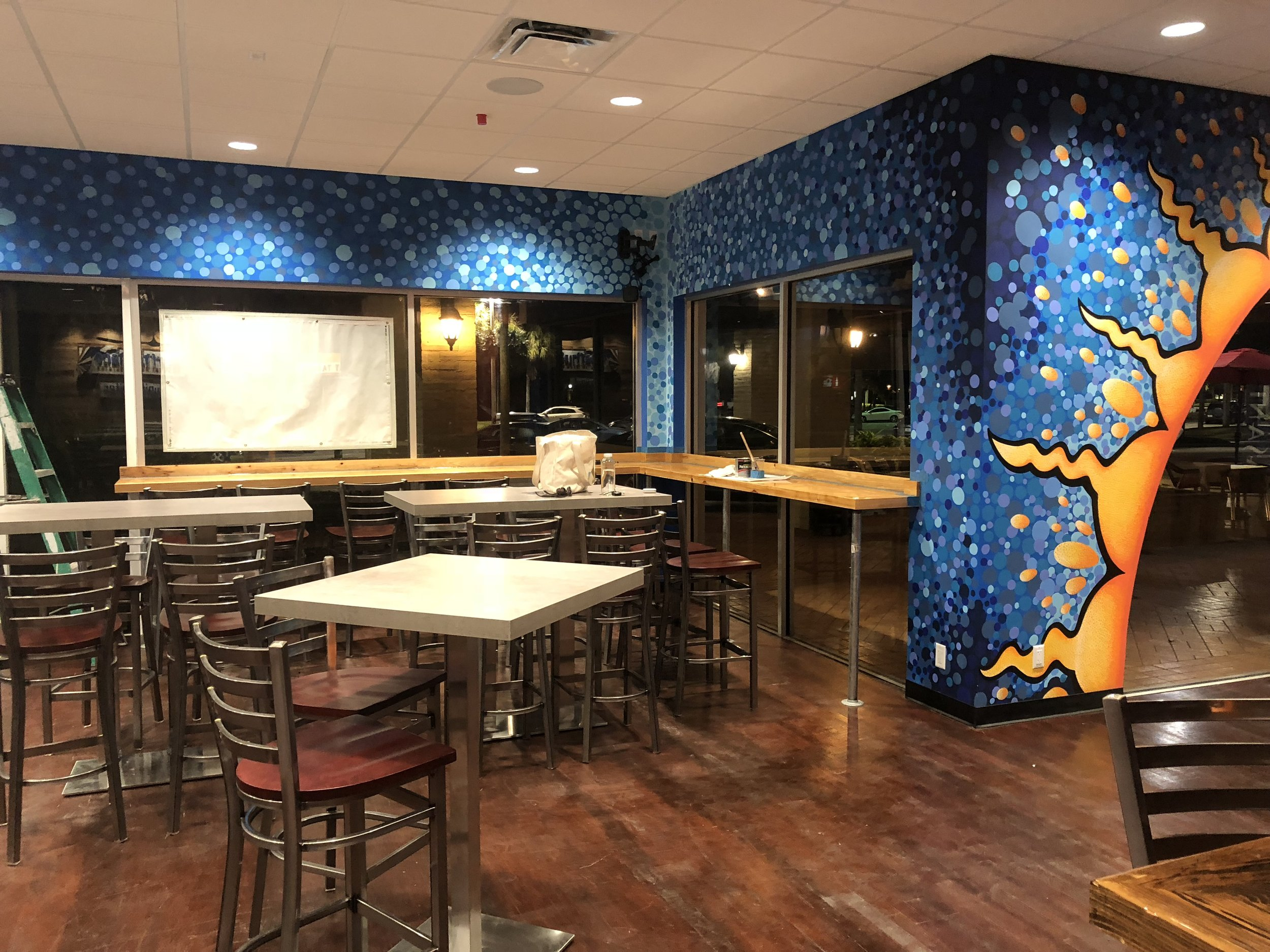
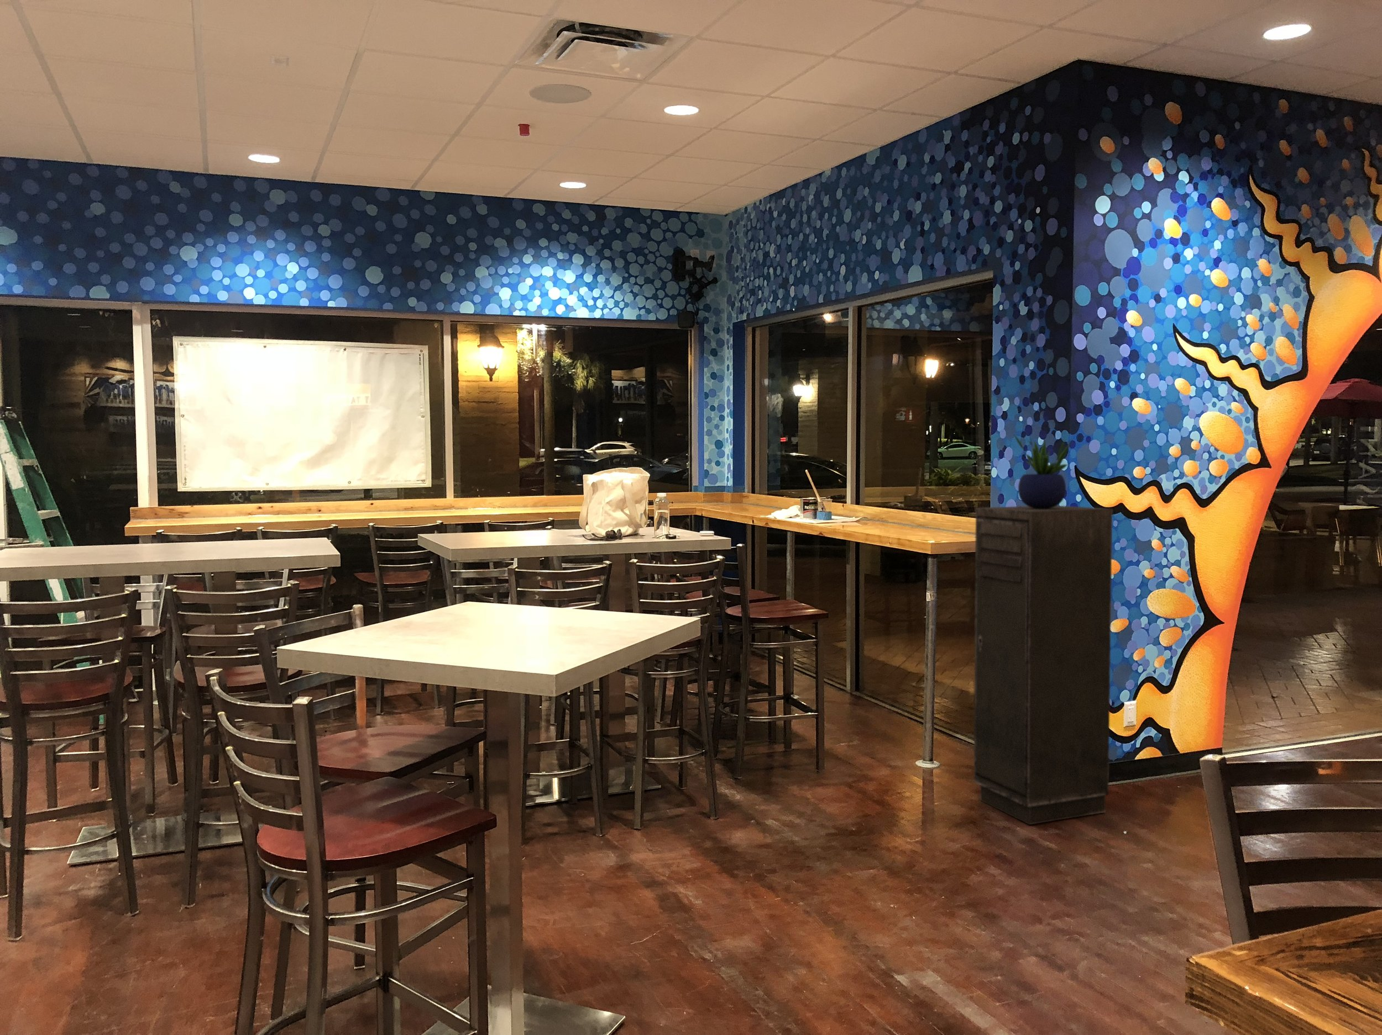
+ storage cabinet [974,506,1113,825]
+ potted plant [1013,433,1074,509]
